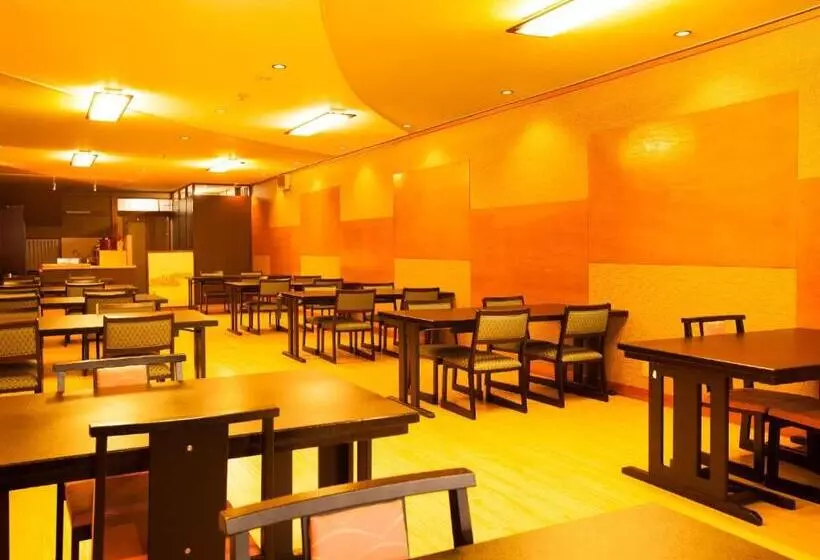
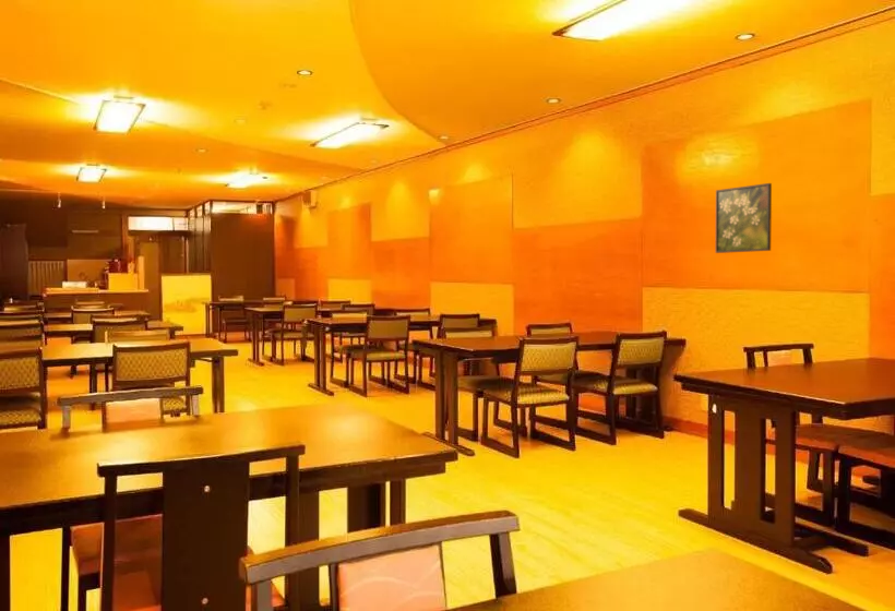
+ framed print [715,182,773,254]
